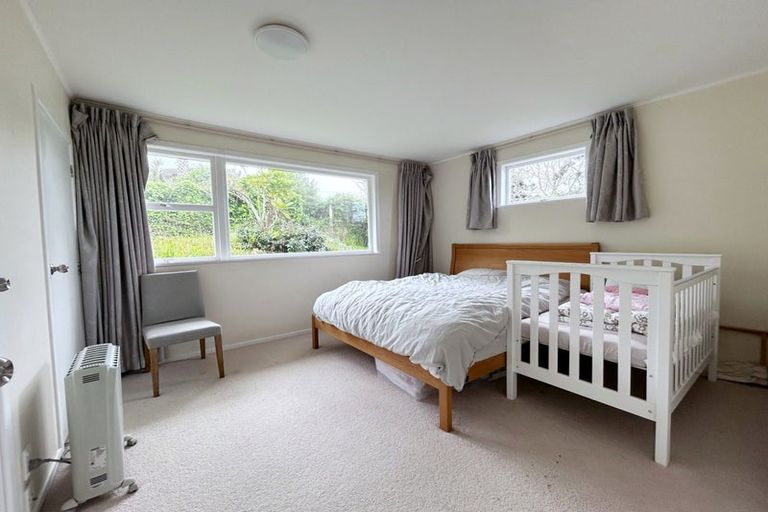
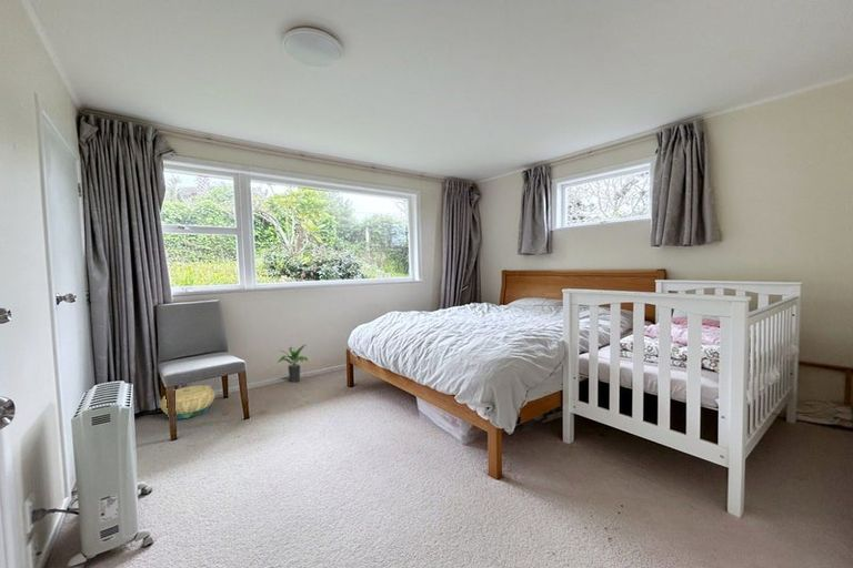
+ basket [159,385,217,420]
+ potted plant [277,343,309,384]
